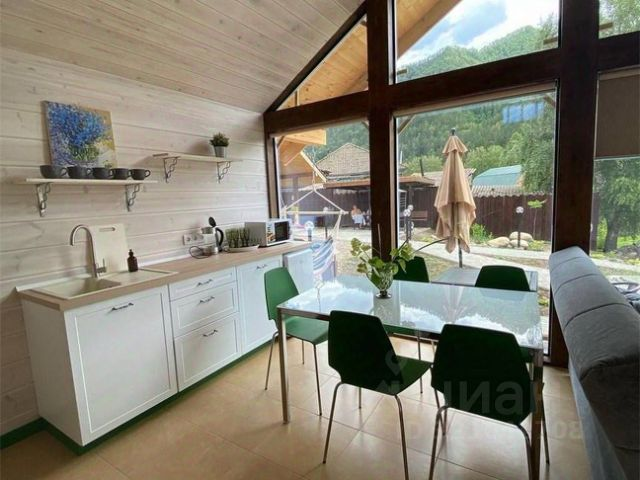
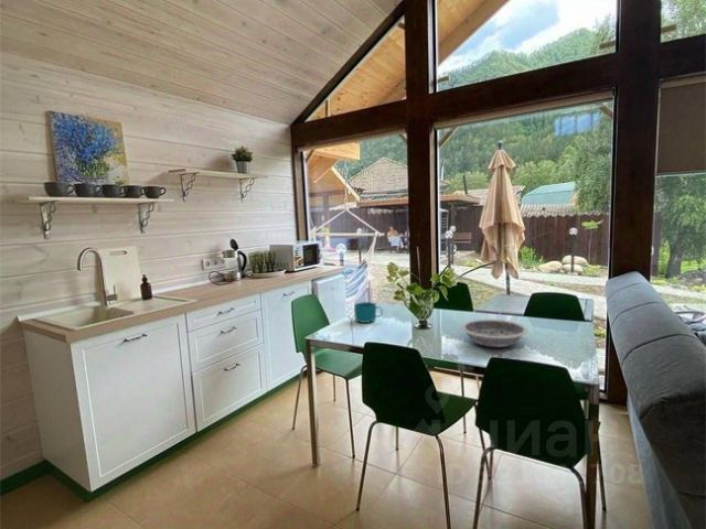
+ cup [353,301,384,324]
+ bowl [460,319,530,348]
